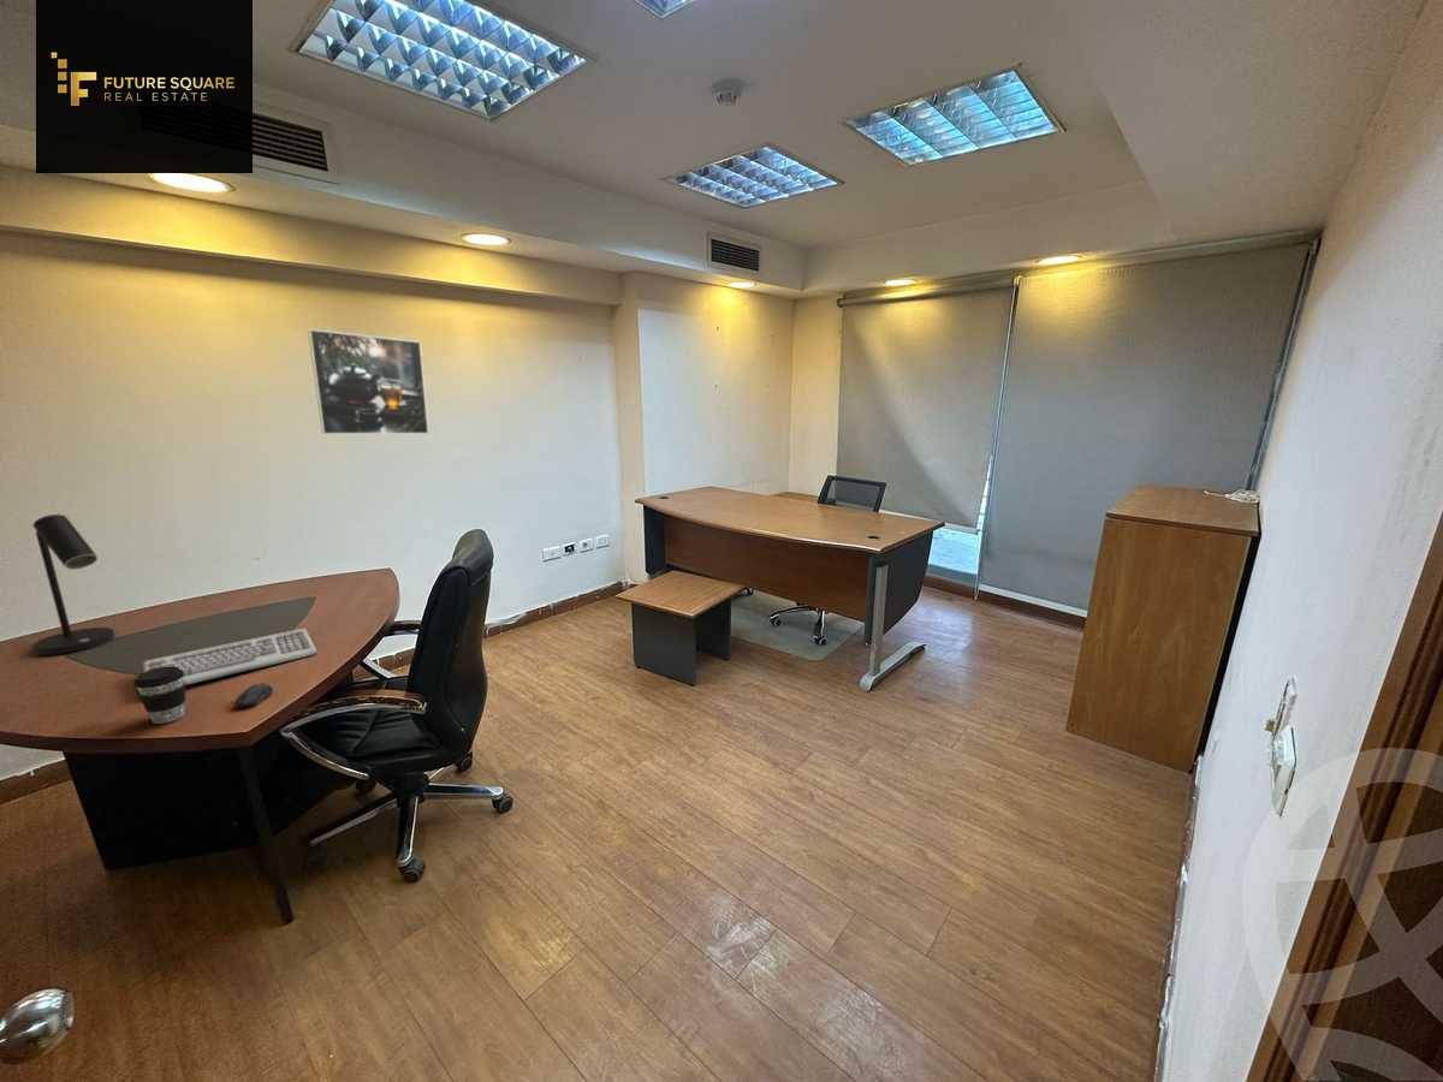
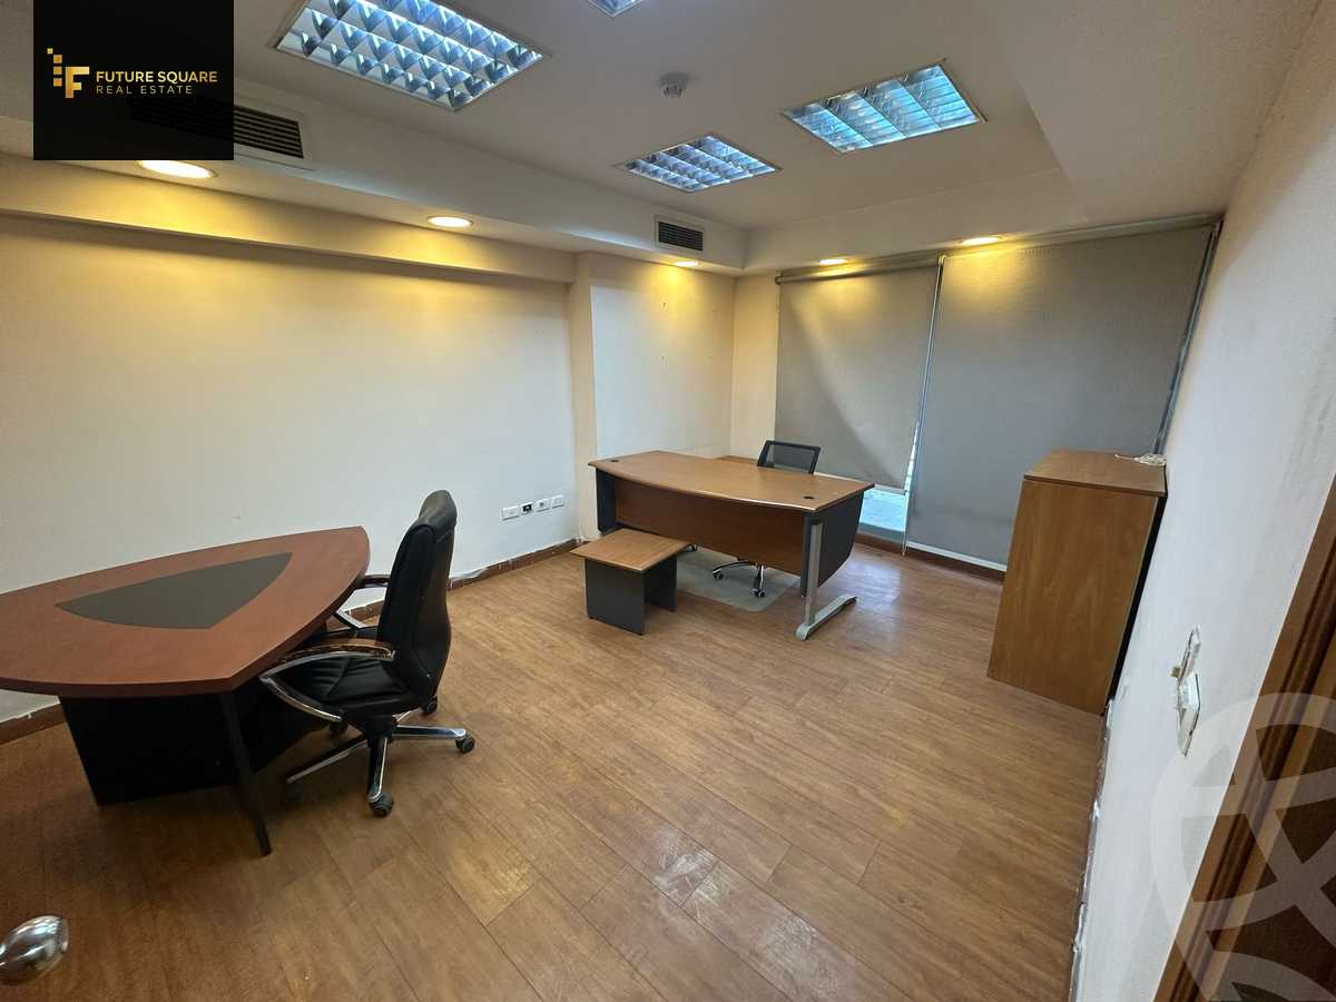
- coffee cup [133,666,186,725]
- computer mouse [233,682,274,707]
- keyboard [142,628,319,686]
- desk lamp [31,513,115,656]
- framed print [307,328,429,435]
